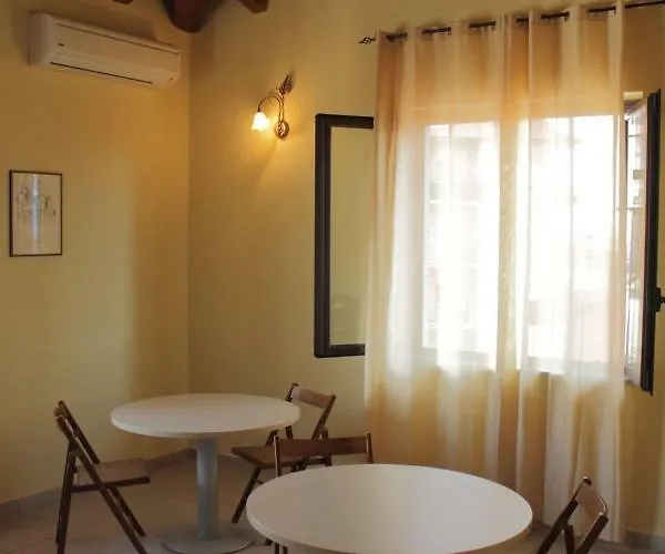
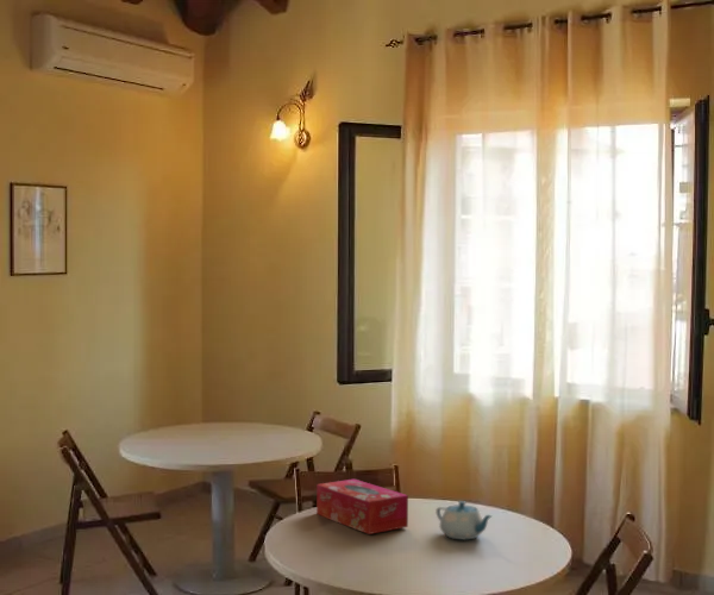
+ tissue box [315,478,409,536]
+ chinaware [434,500,494,541]
